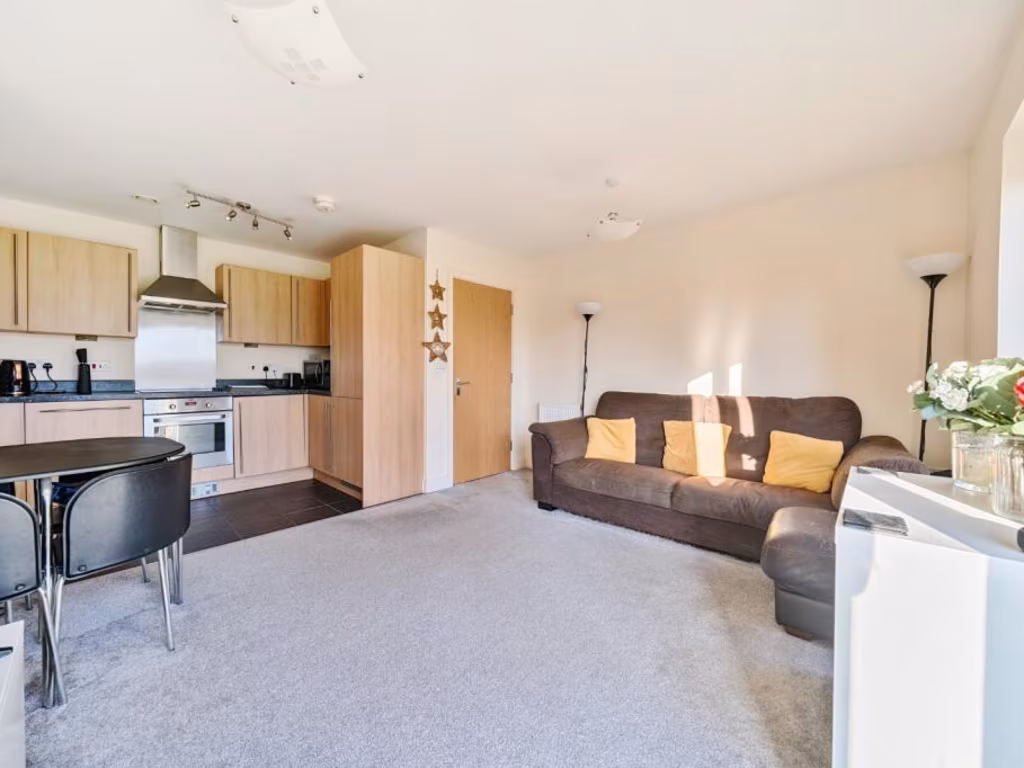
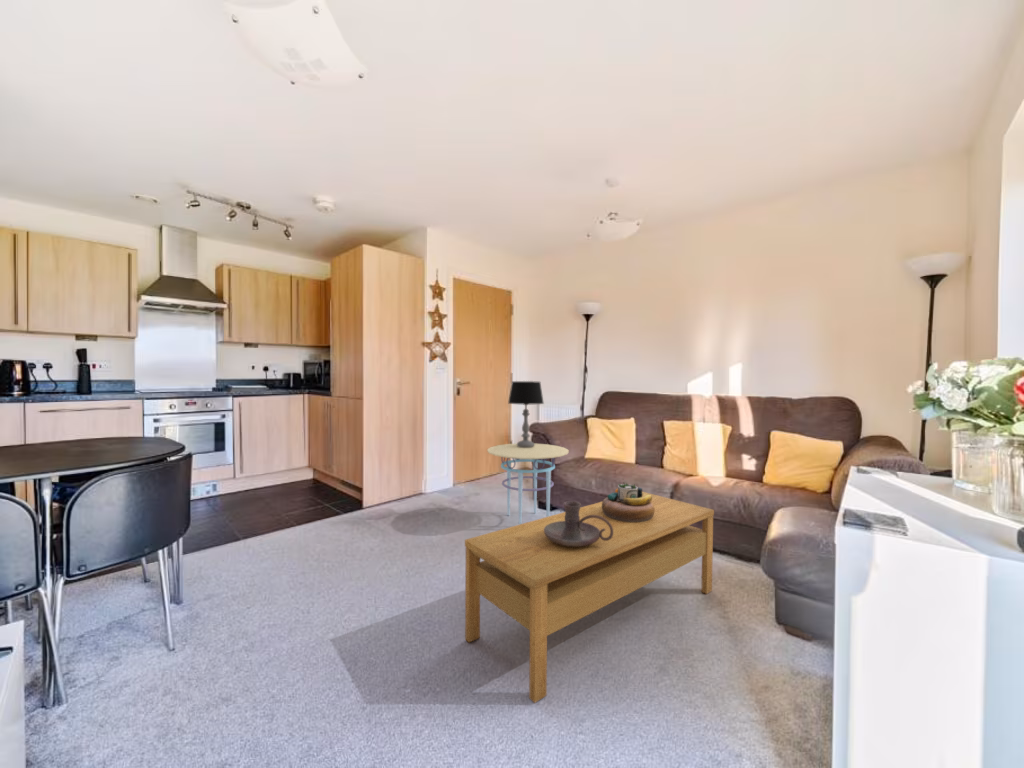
+ table lamp [507,380,545,448]
+ side table [486,442,570,525]
+ decorative bowl [602,482,655,522]
+ candle holder [544,500,613,547]
+ coffee table [464,491,715,704]
